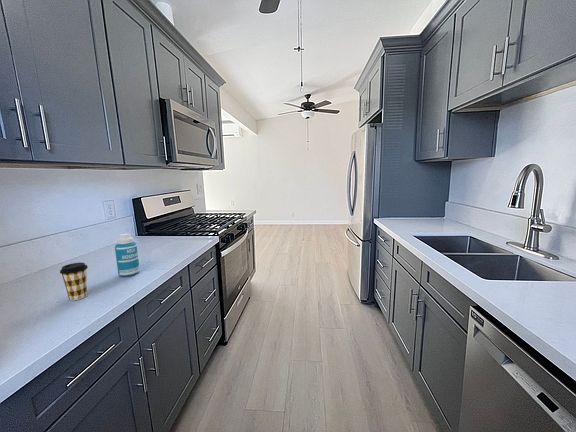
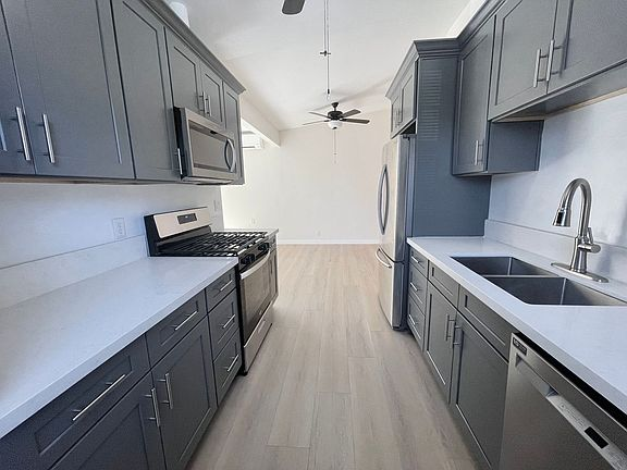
- coffee cup [59,262,89,301]
- bottle [114,233,141,277]
